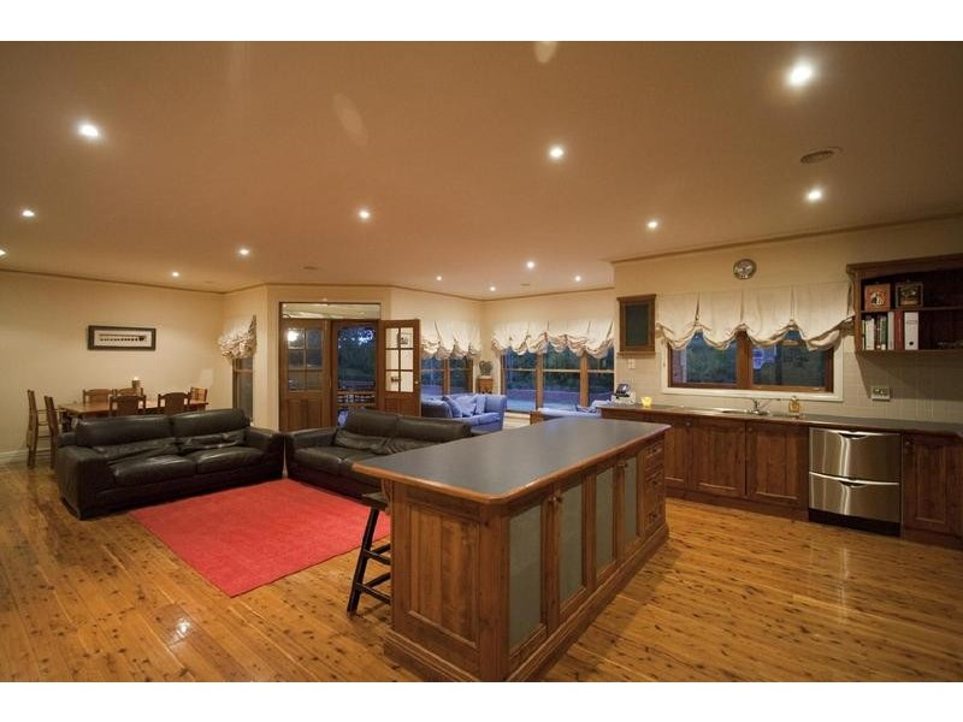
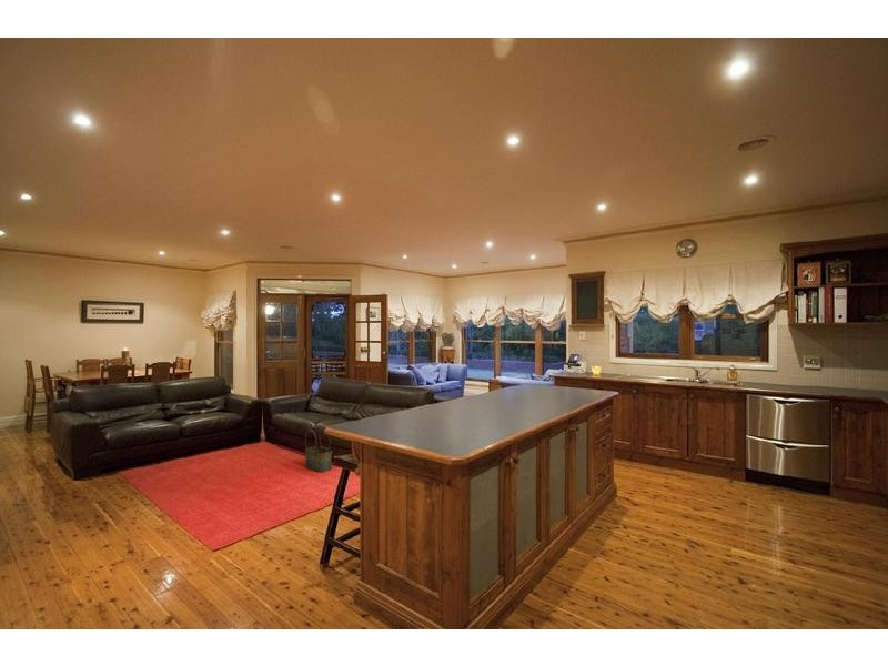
+ basket [304,426,333,473]
